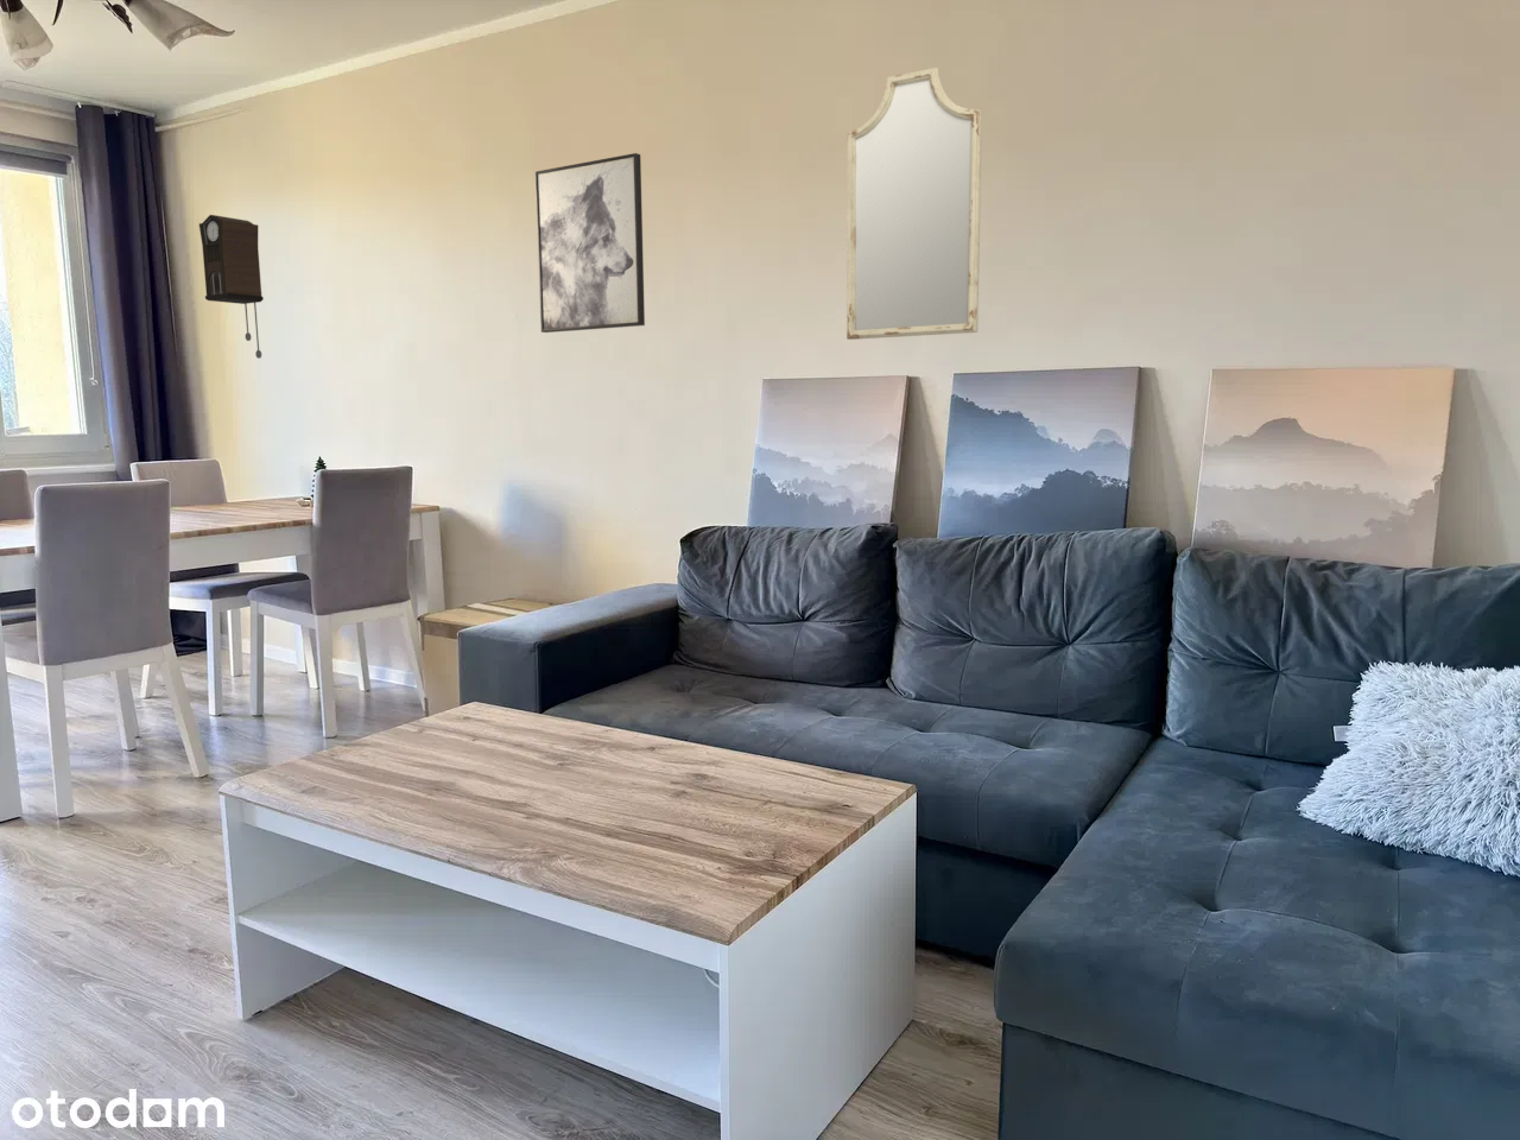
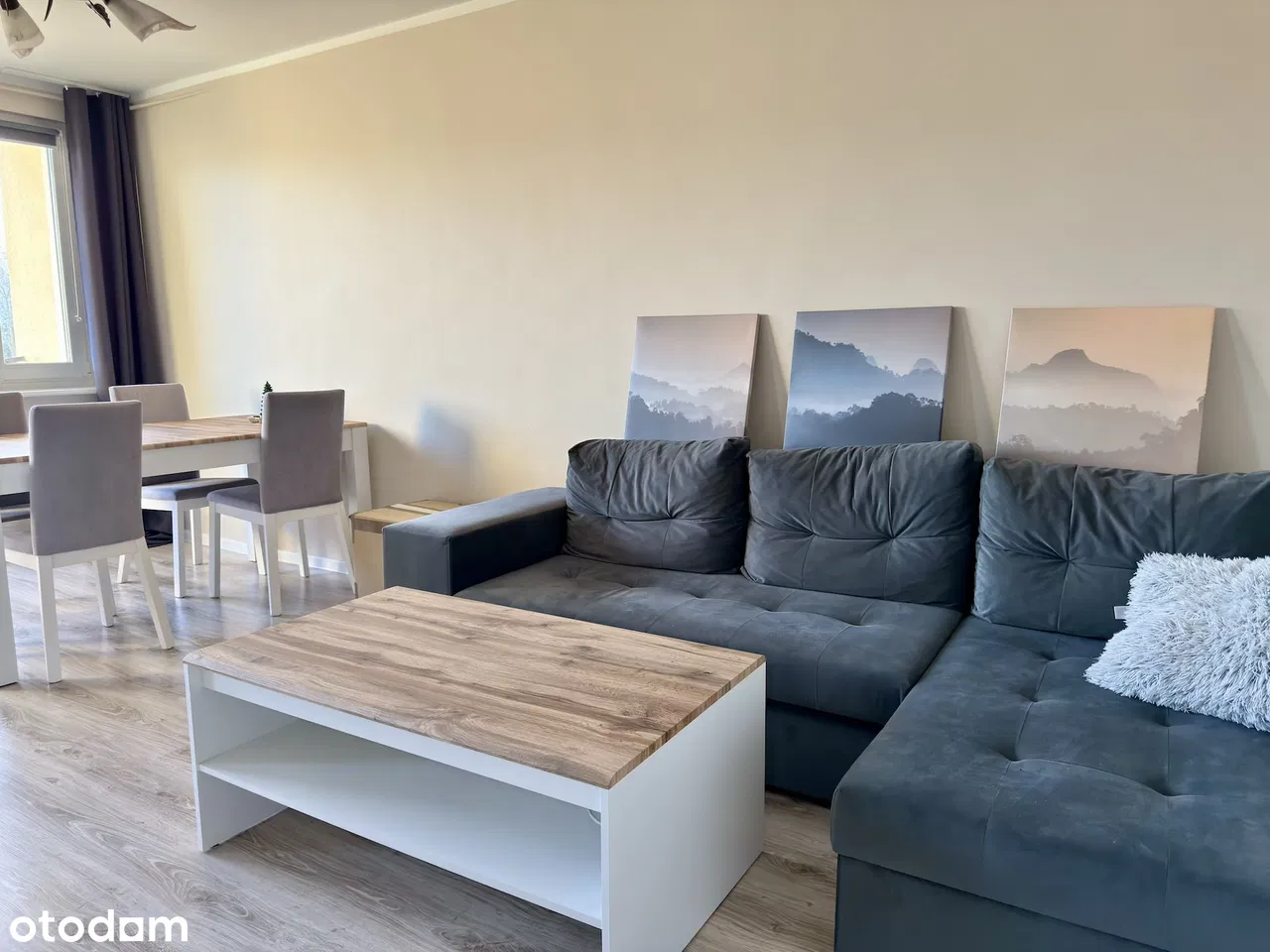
- wall art [534,152,646,334]
- home mirror [845,67,984,341]
- pendulum clock [199,214,265,359]
